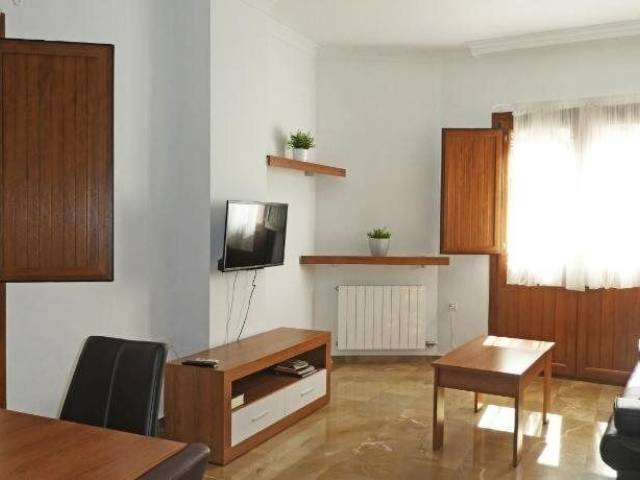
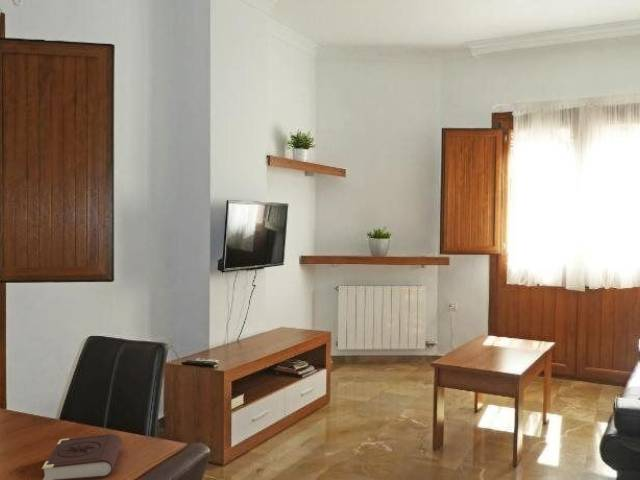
+ book [41,433,123,480]
